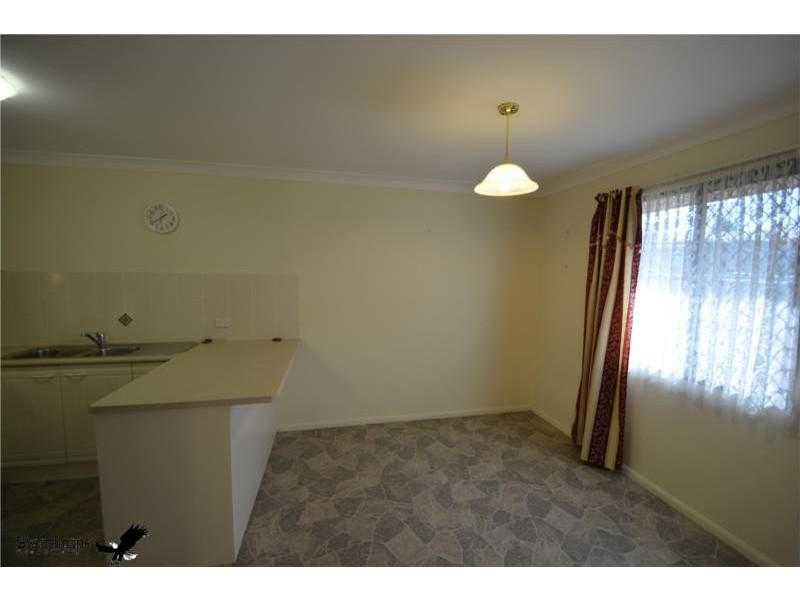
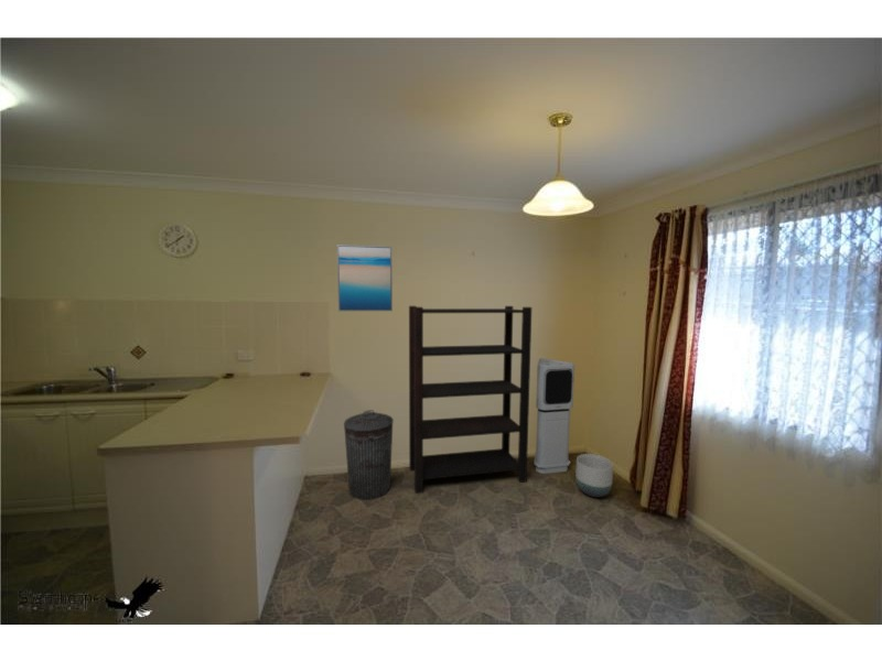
+ wall art [336,243,394,312]
+ planter [574,453,614,498]
+ trash can [343,409,395,501]
+ bookshelf [408,305,533,495]
+ air purifier [534,357,576,475]
